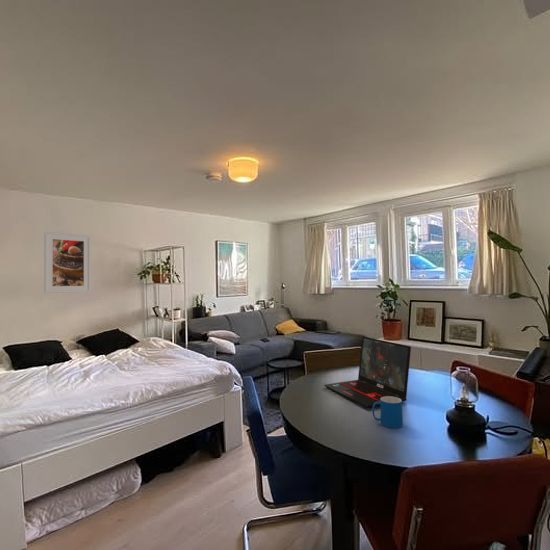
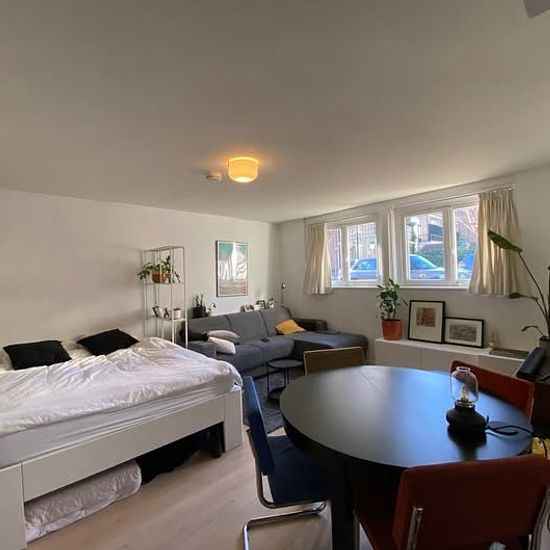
- mug [371,396,404,429]
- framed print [43,231,92,294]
- laptop [323,336,412,409]
